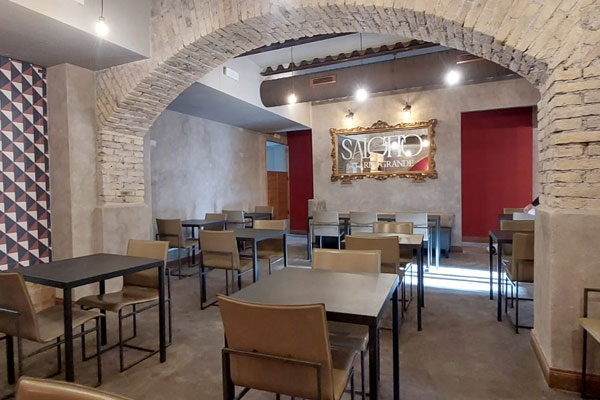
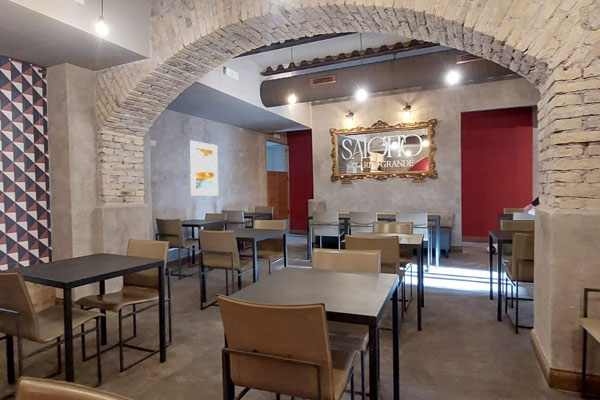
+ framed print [189,140,219,197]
